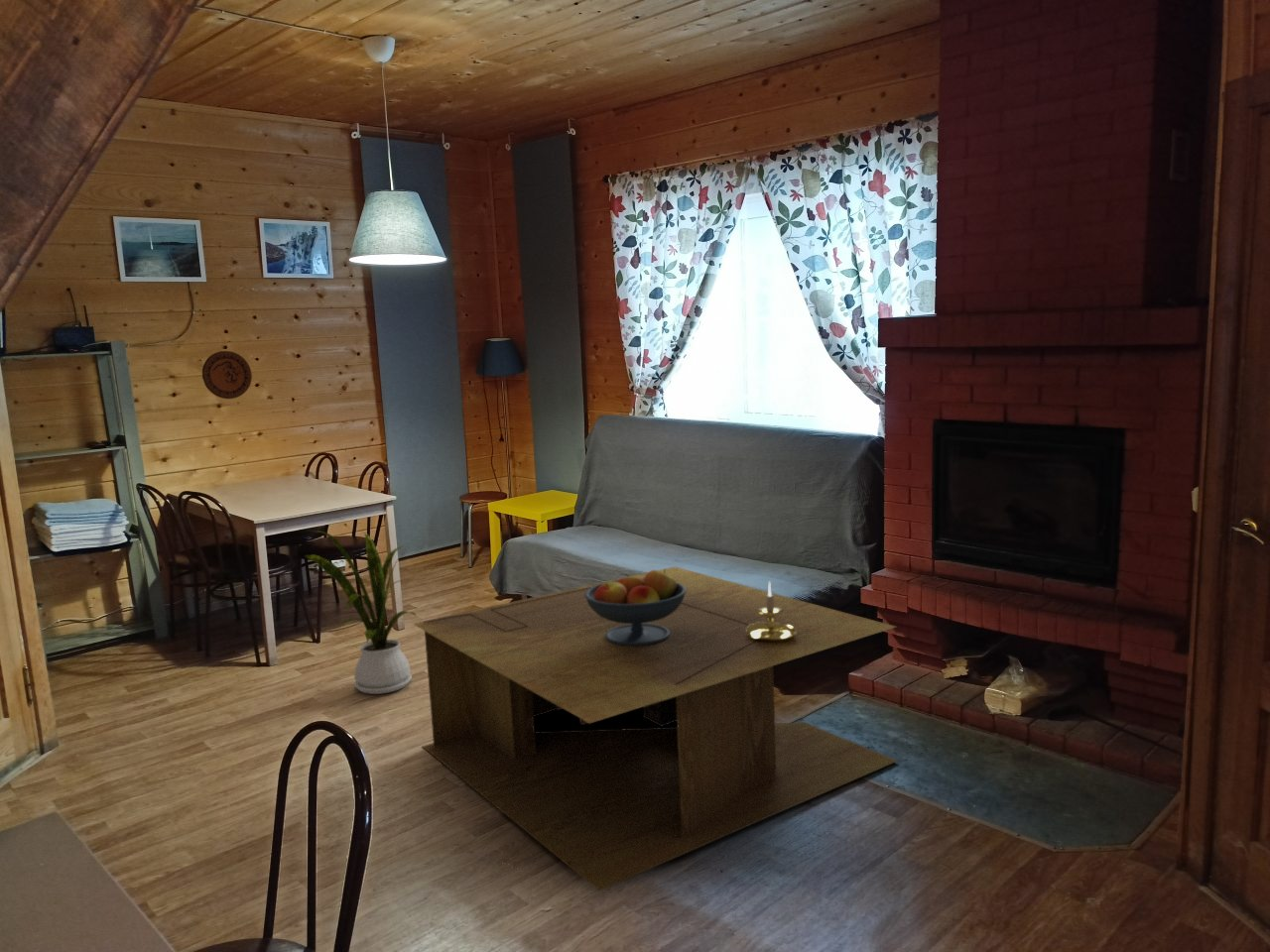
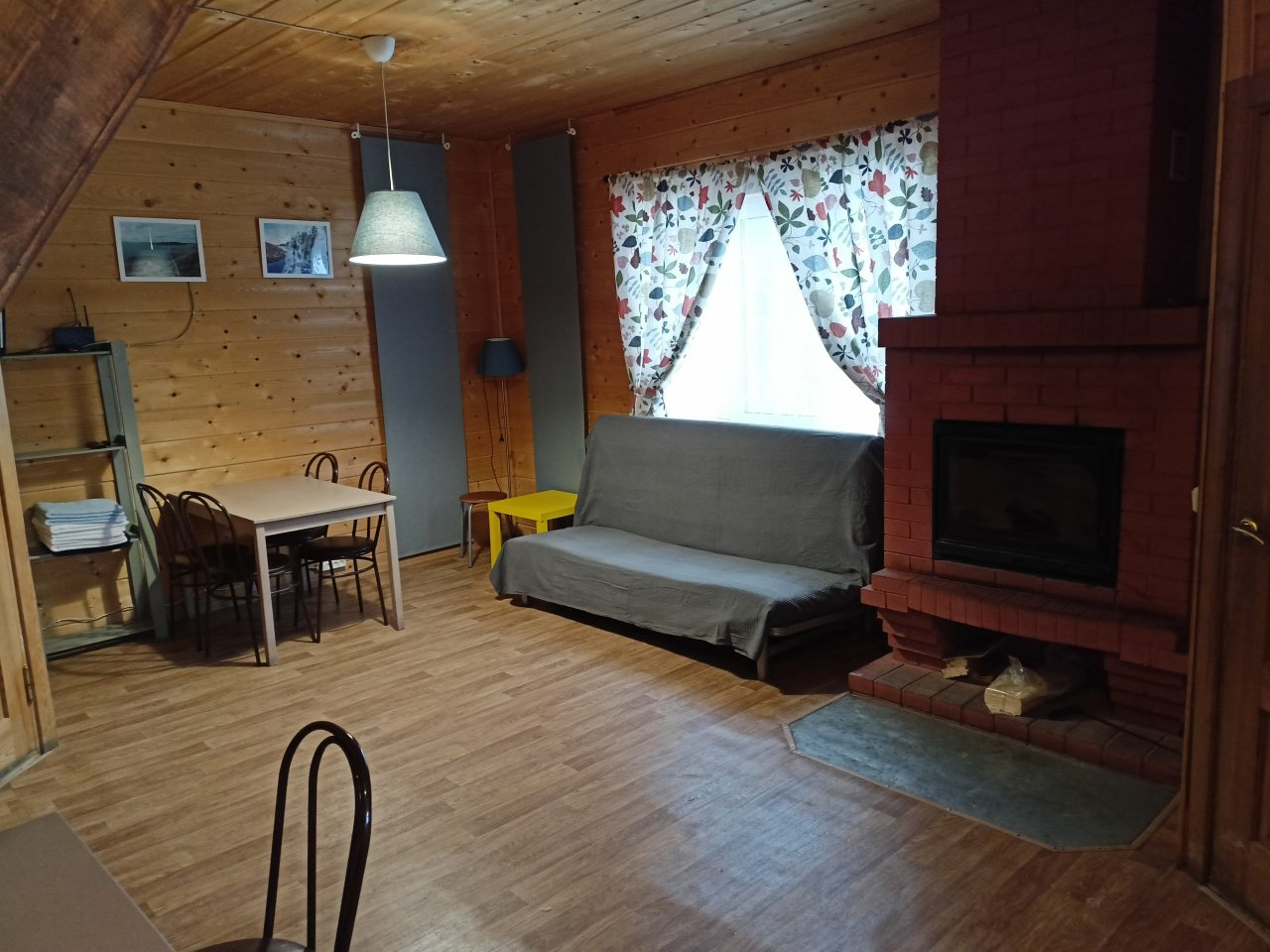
- decorative plate [201,350,253,400]
- coffee table [412,565,899,892]
- fruit bowl [585,567,687,646]
- house plant [304,530,418,695]
- candle holder [746,580,796,643]
